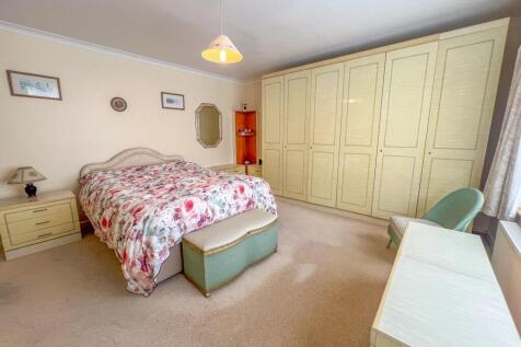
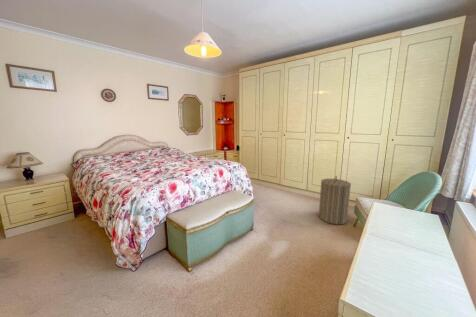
+ laundry hamper [318,175,352,225]
